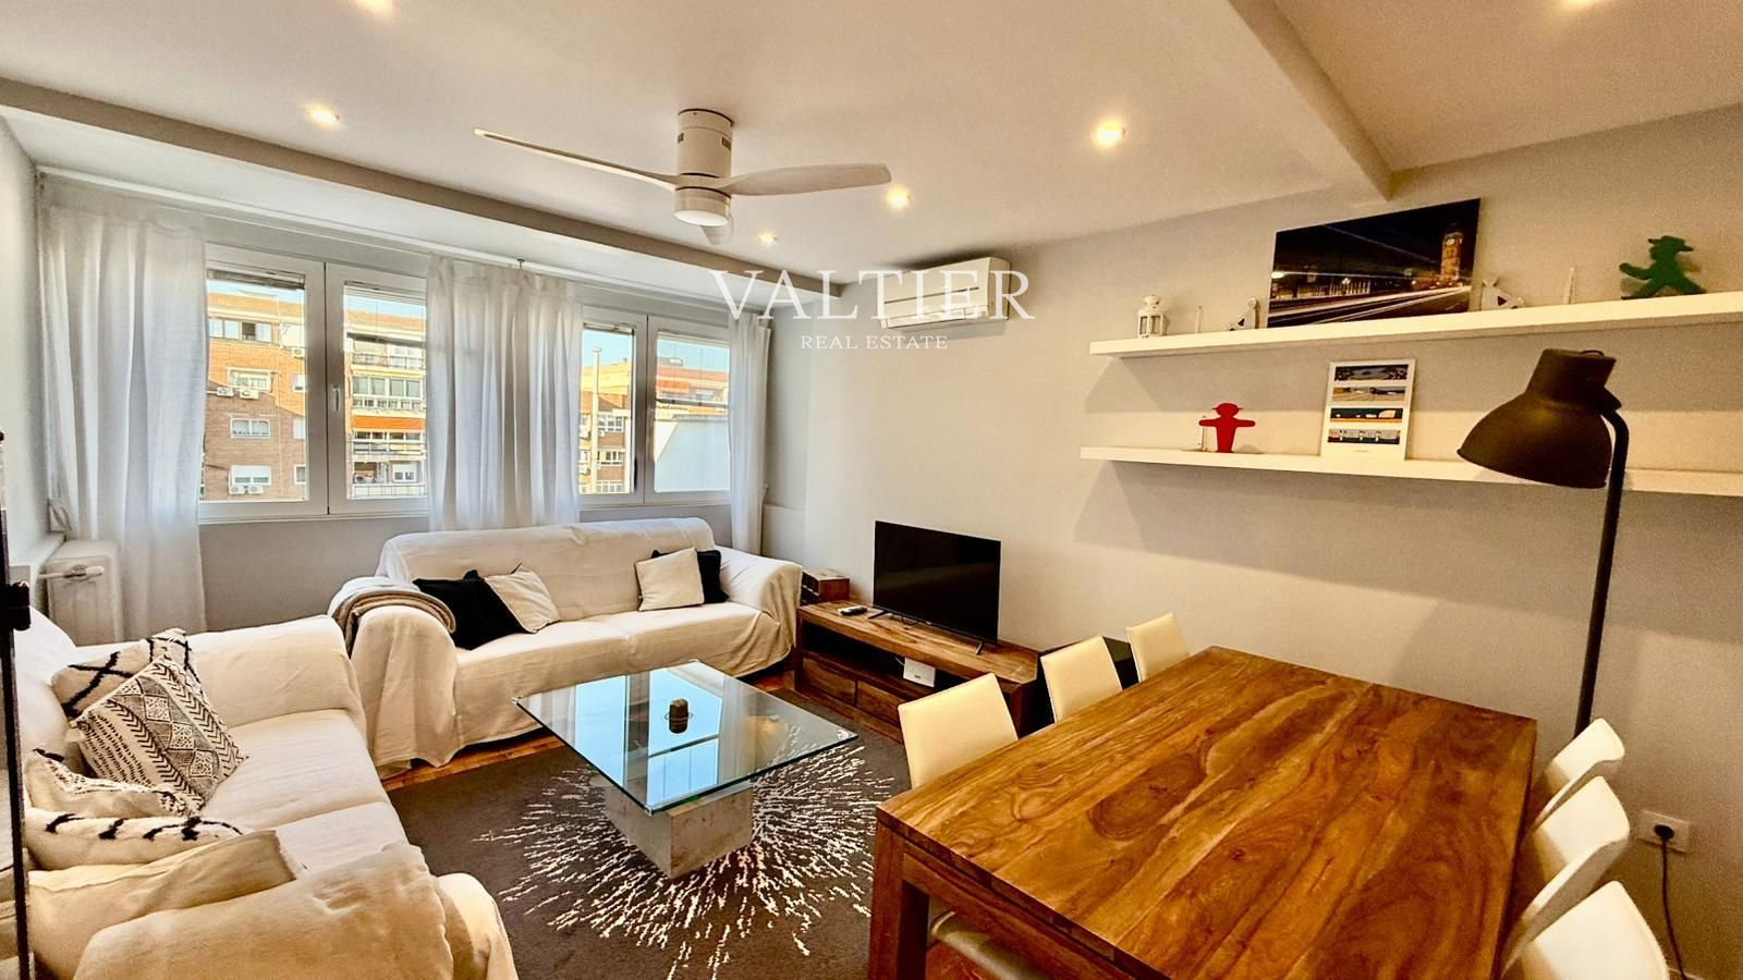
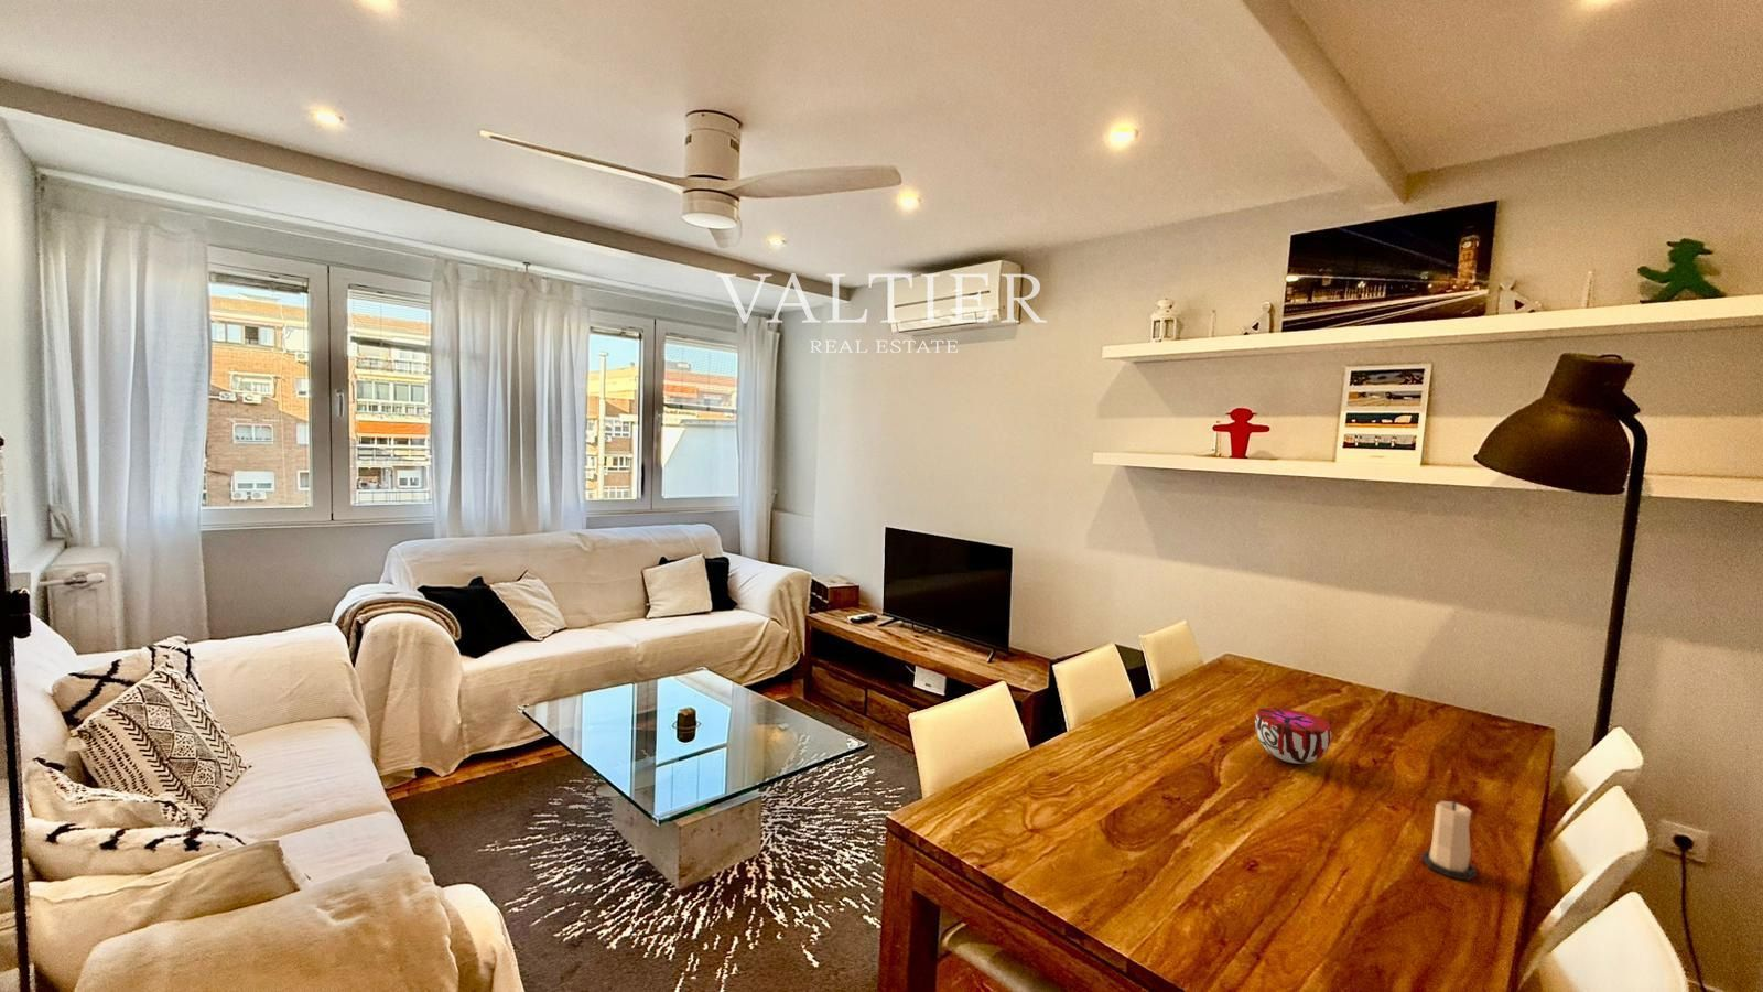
+ decorative bowl [1254,706,1332,765]
+ candle [1420,799,1477,882]
